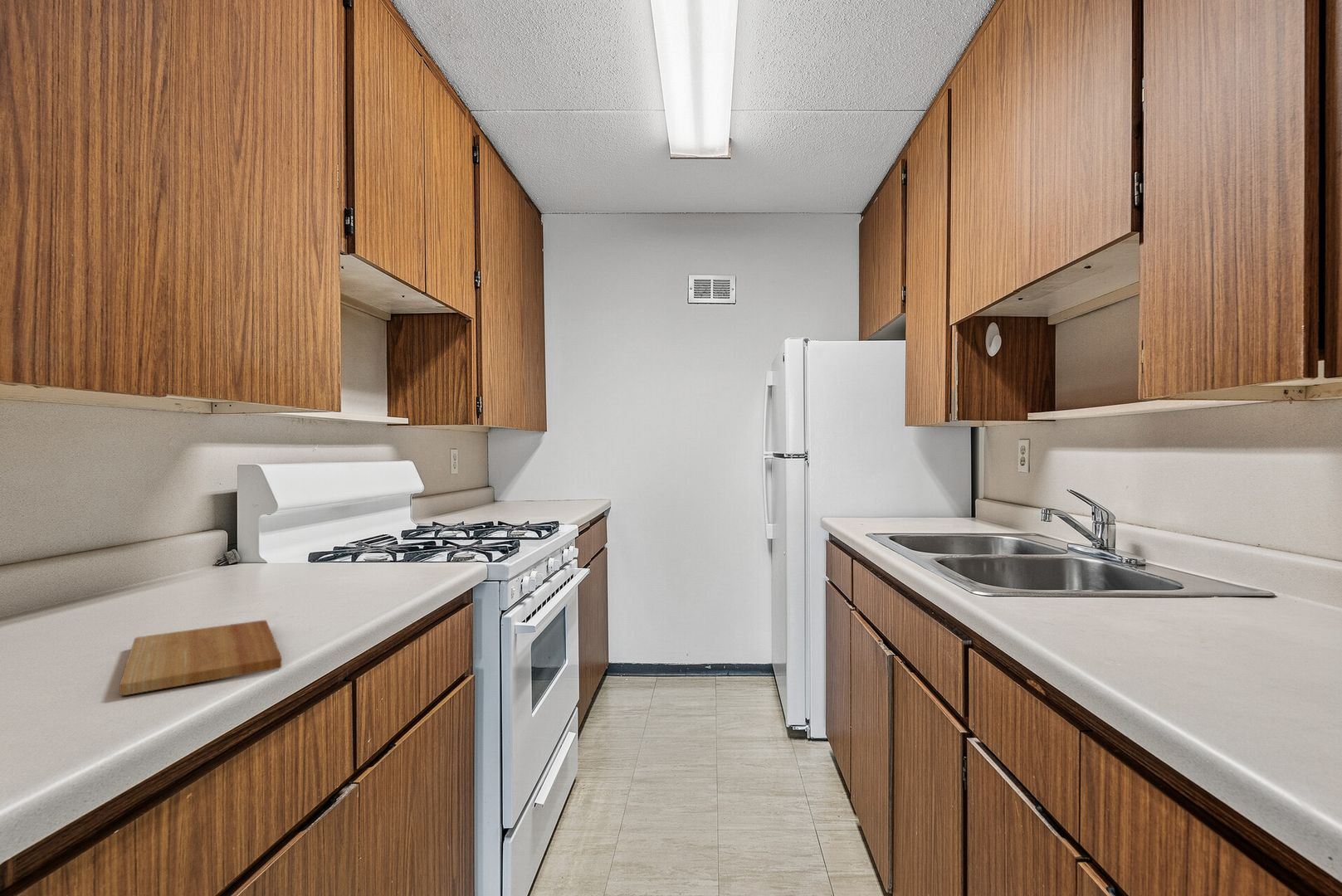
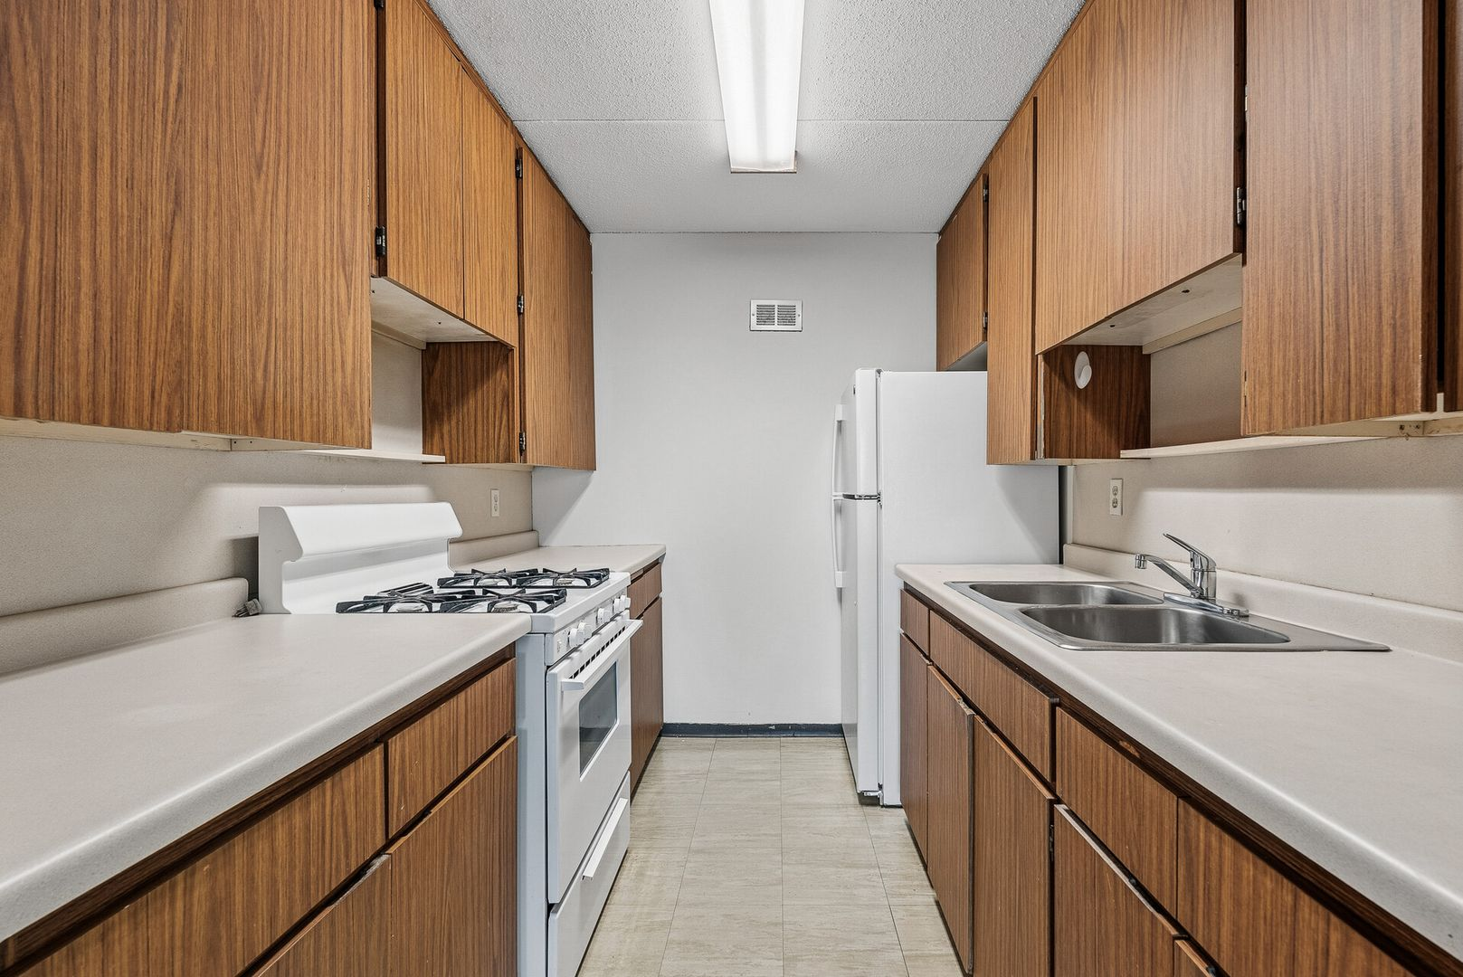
- cutting board [119,620,282,696]
